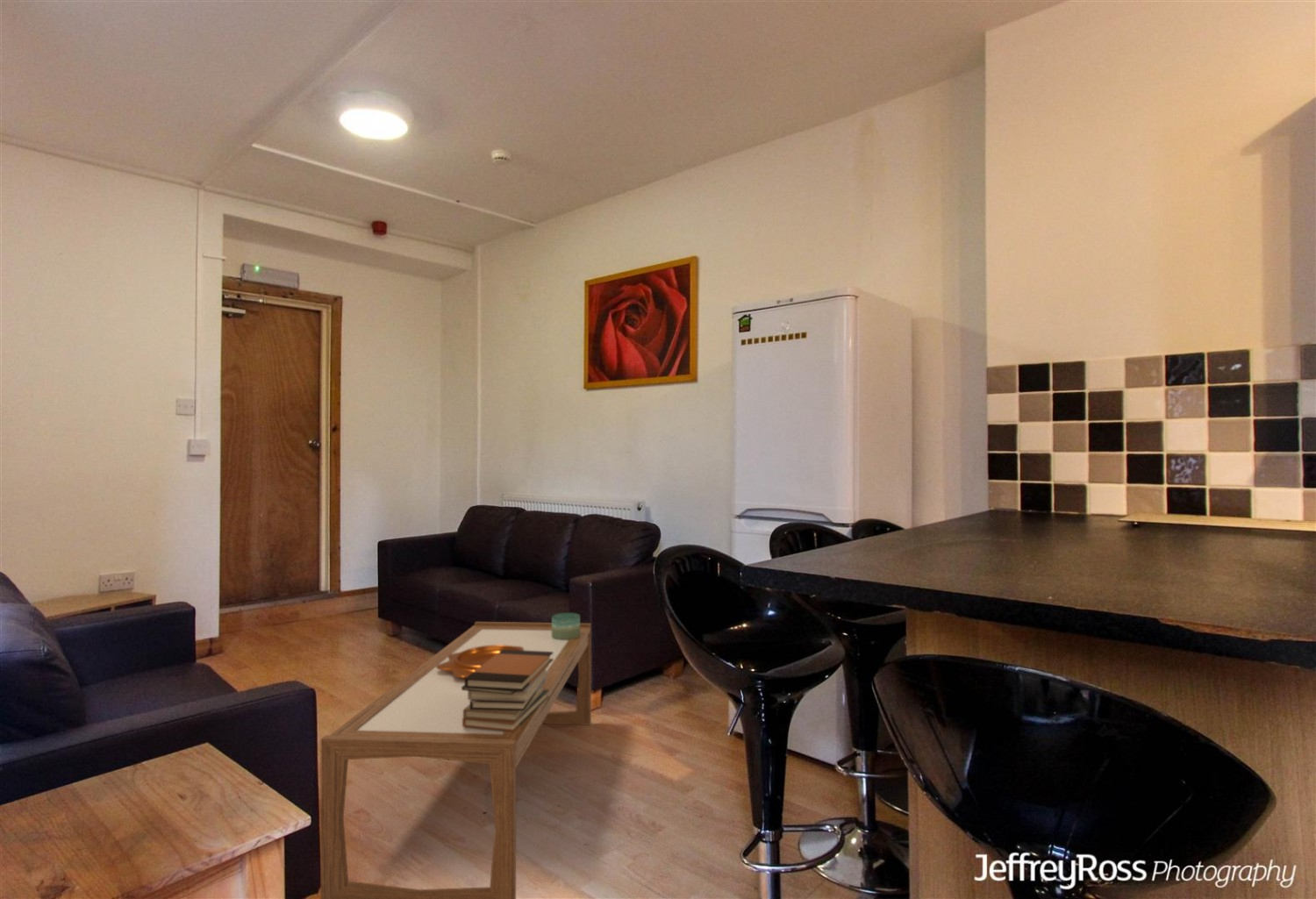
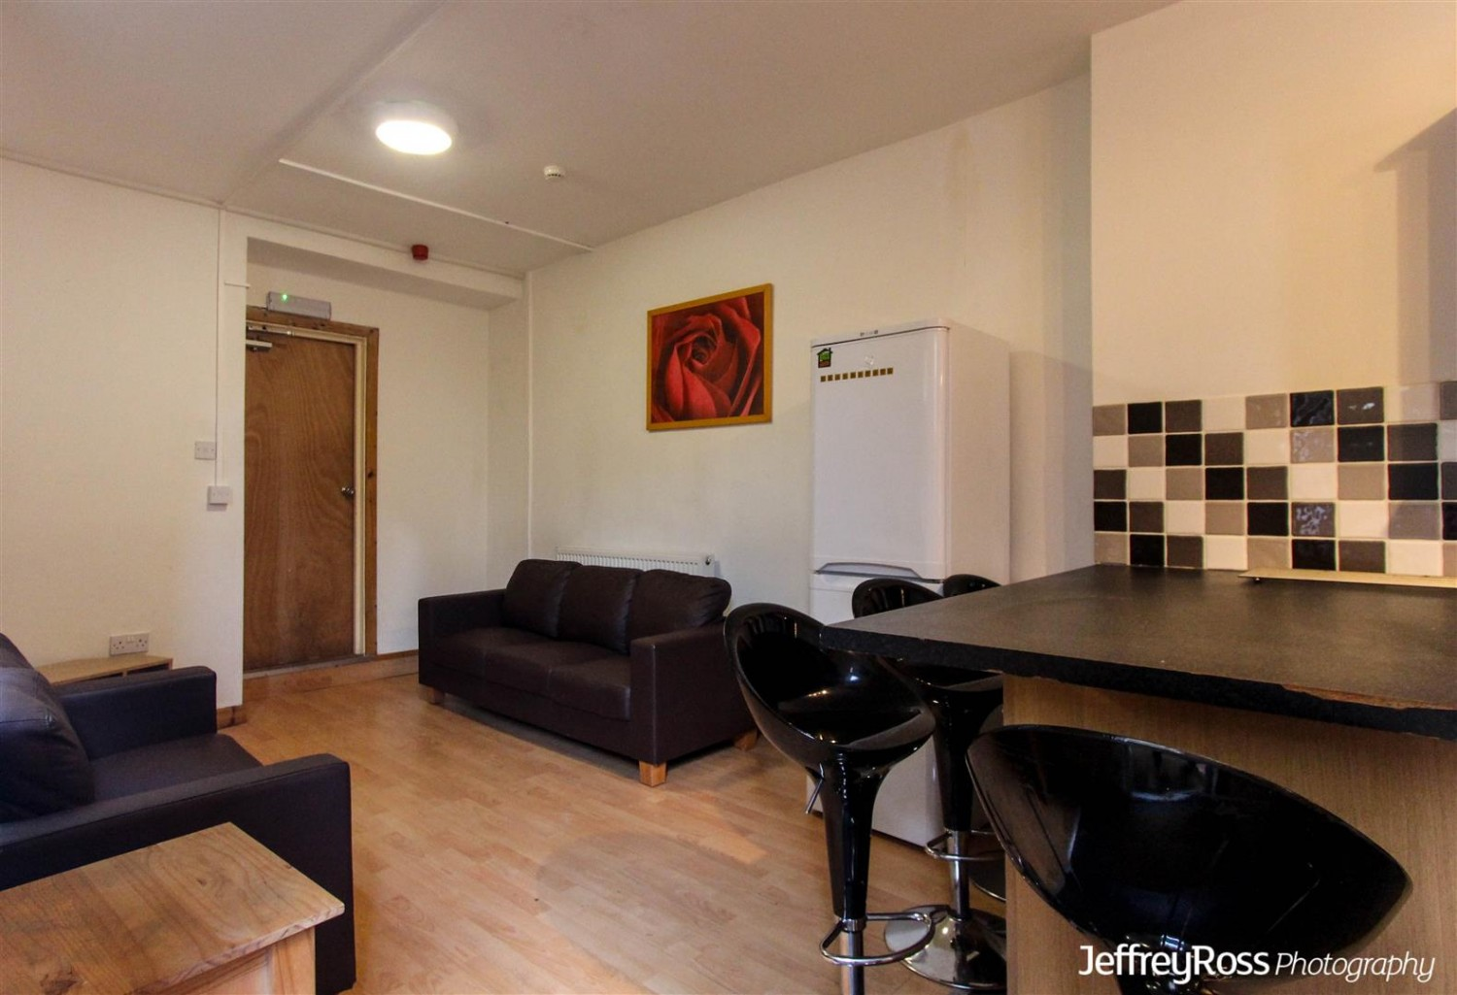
- coffee table [320,621,592,899]
- decorative bowl [437,645,524,677]
- book stack [461,650,554,731]
- candle [551,612,581,639]
